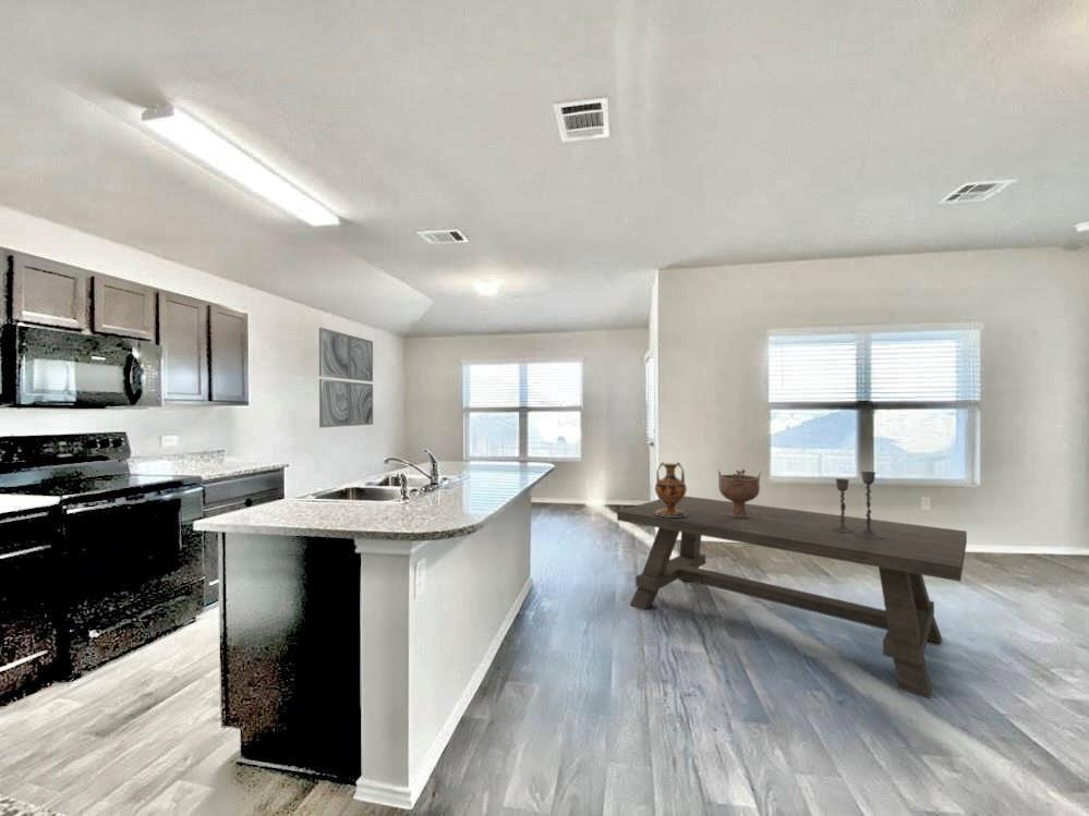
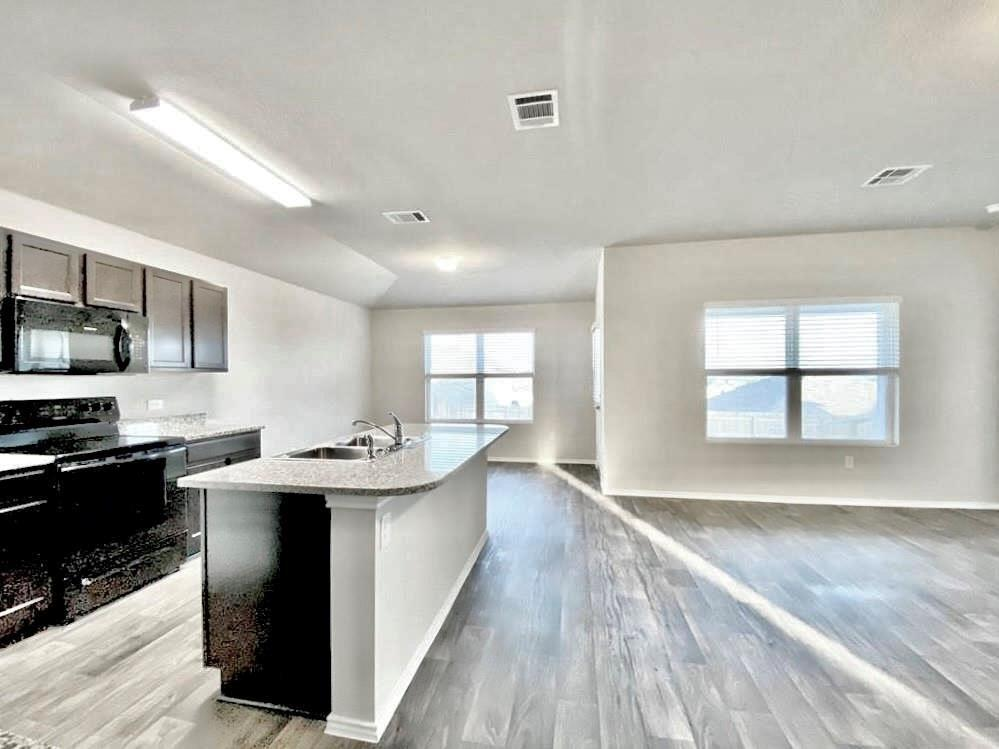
- candlestick [831,471,884,539]
- wall art [318,327,374,429]
- vase [654,461,688,517]
- dining table [616,496,968,699]
- decorative bowl [717,468,762,519]
